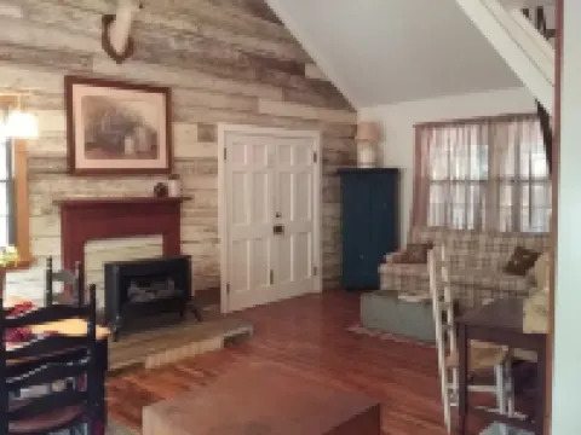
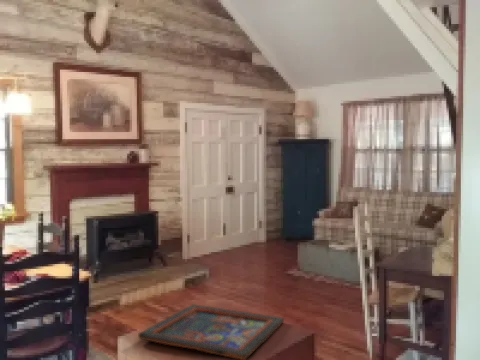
+ religious icon [137,303,285,360]
